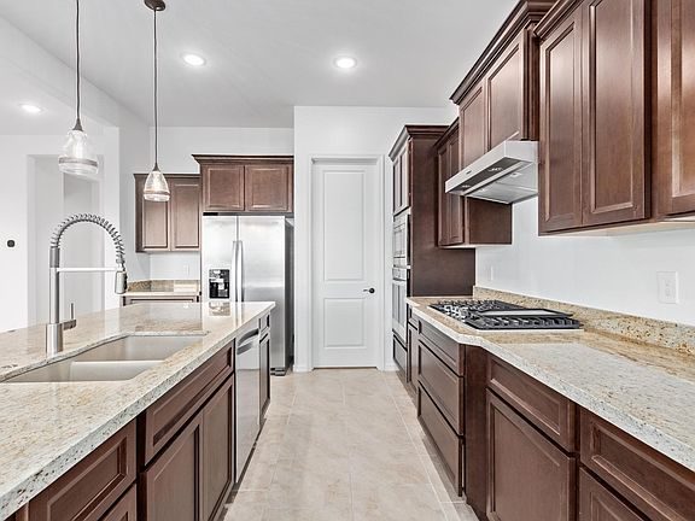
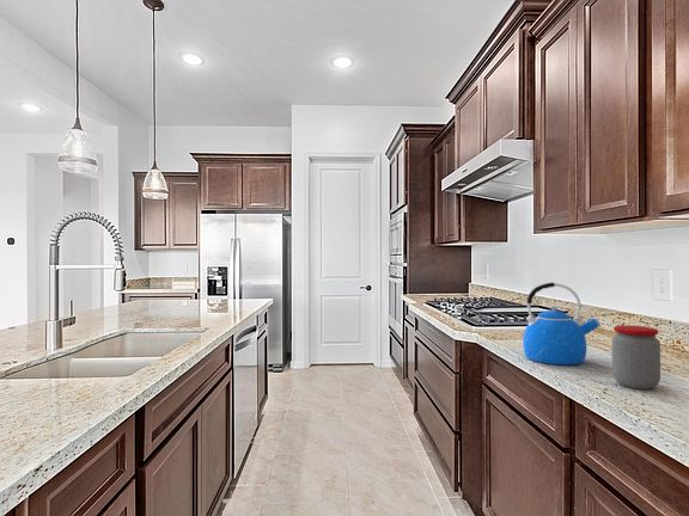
+ jar [611,324,661,391]
+ kettle [522,281,602,366]
